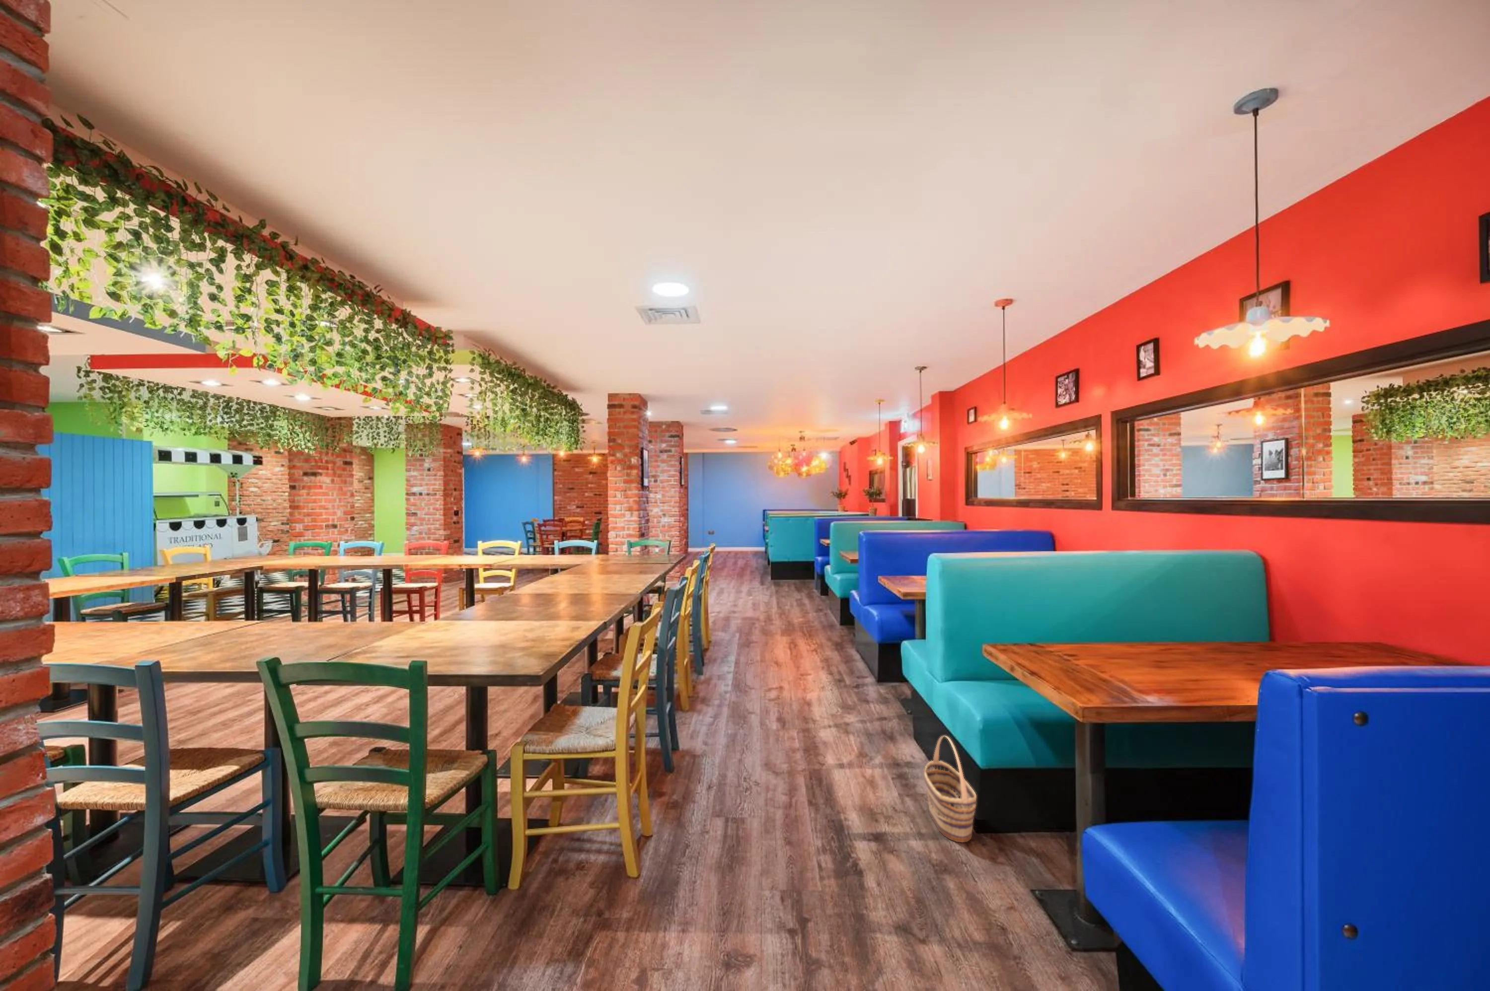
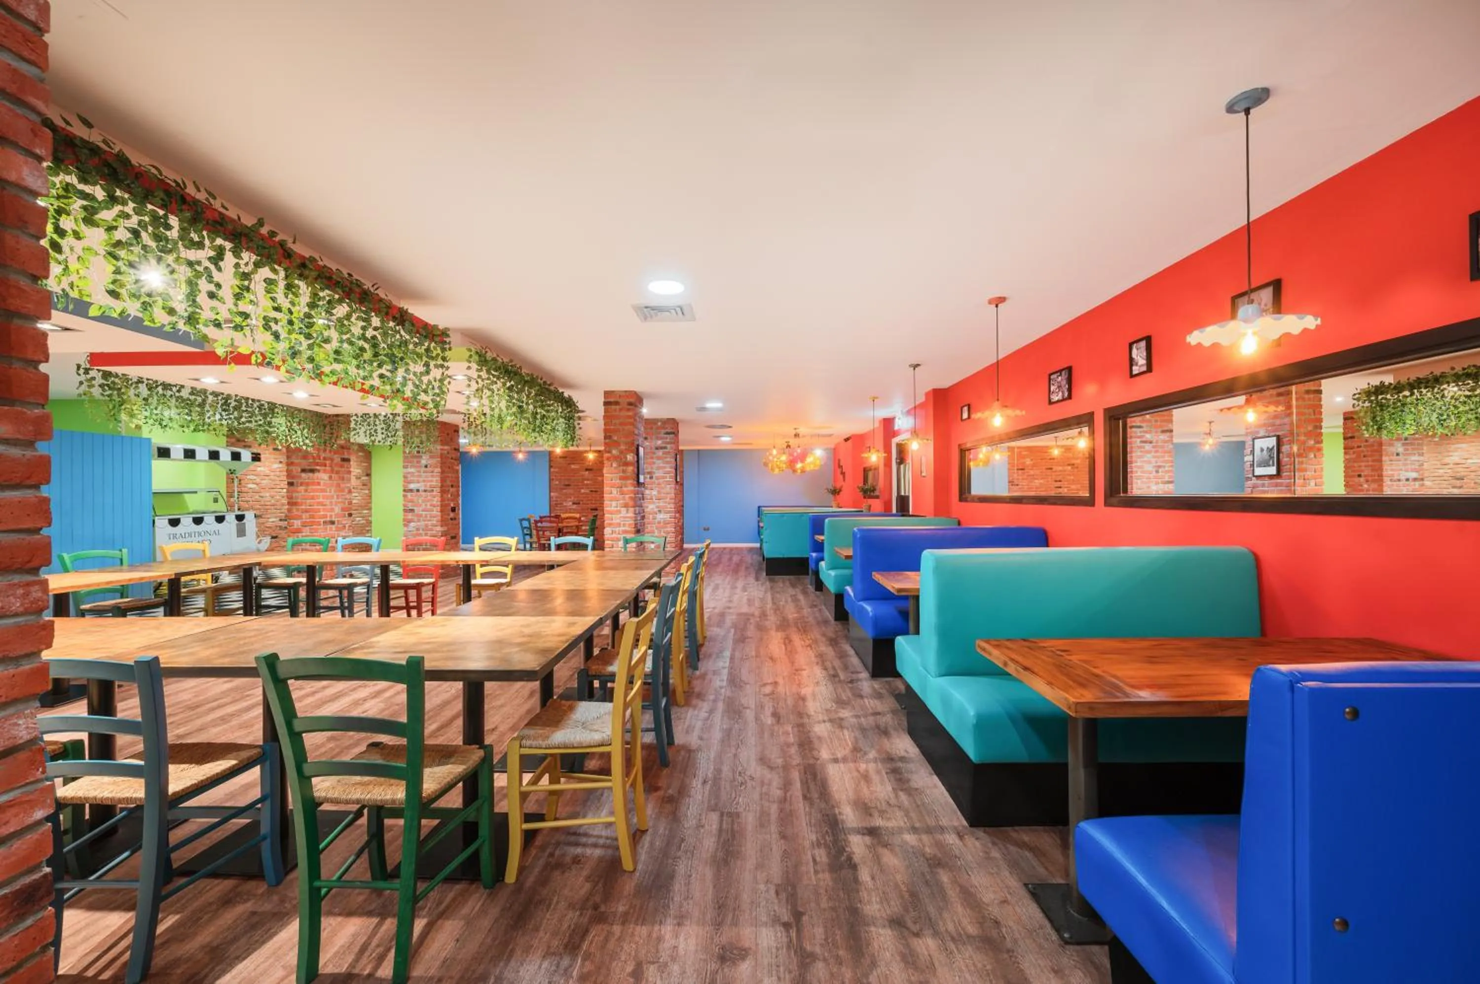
- basket [924,736,977,843]
